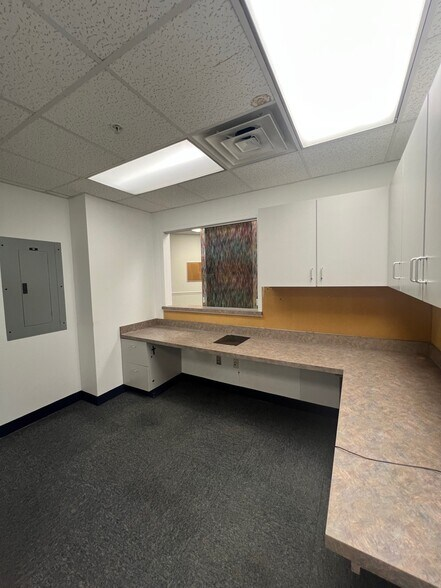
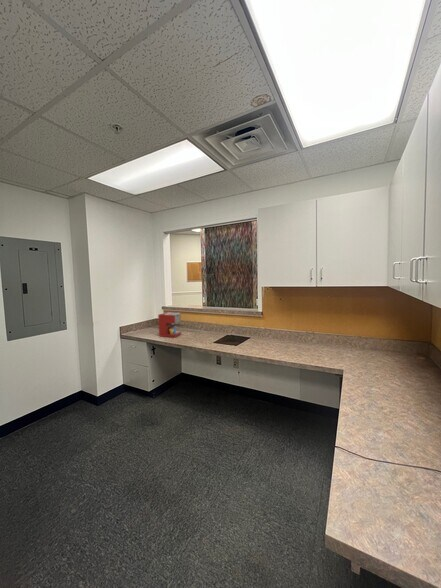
+ coffee maker [157,311,184,338]
